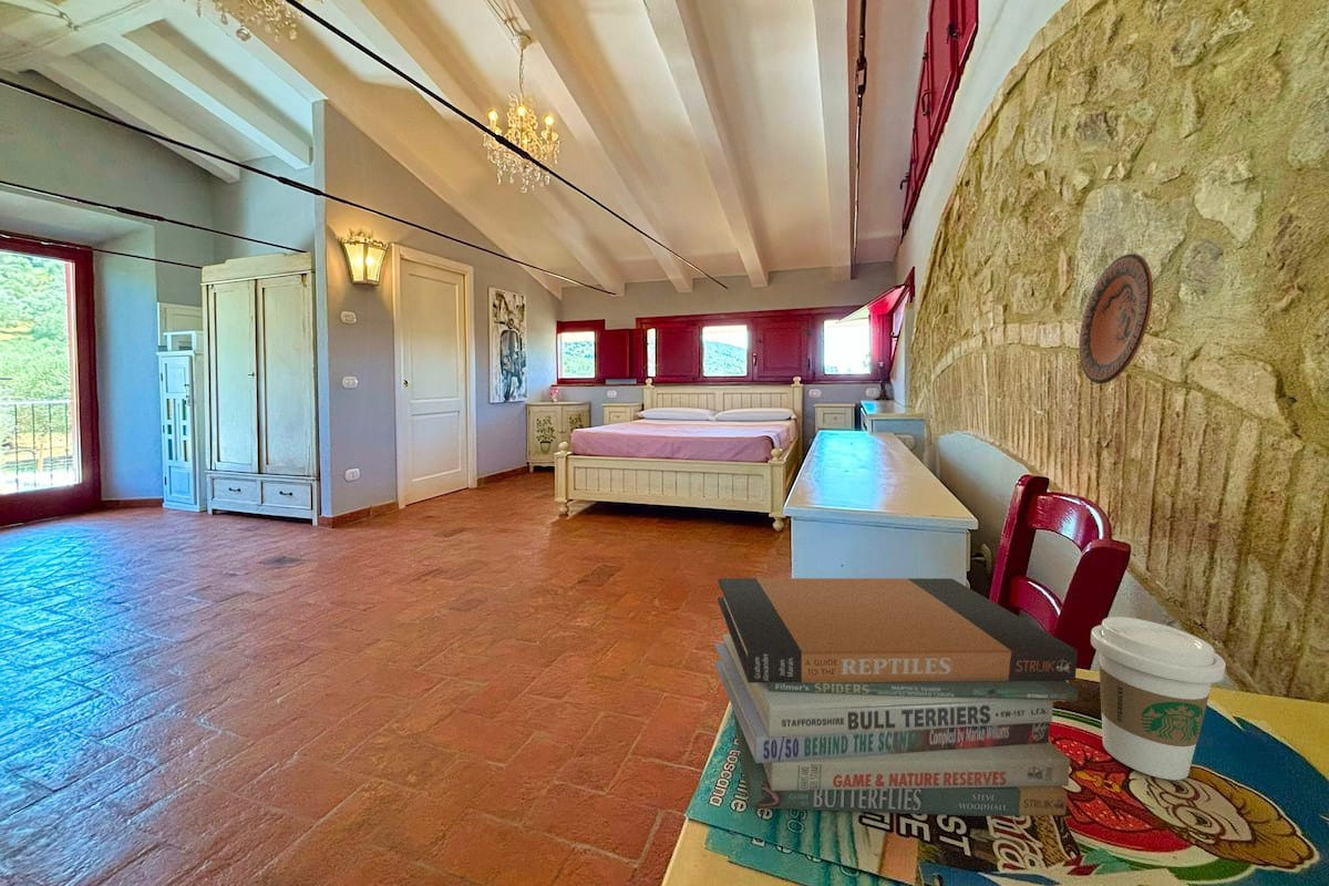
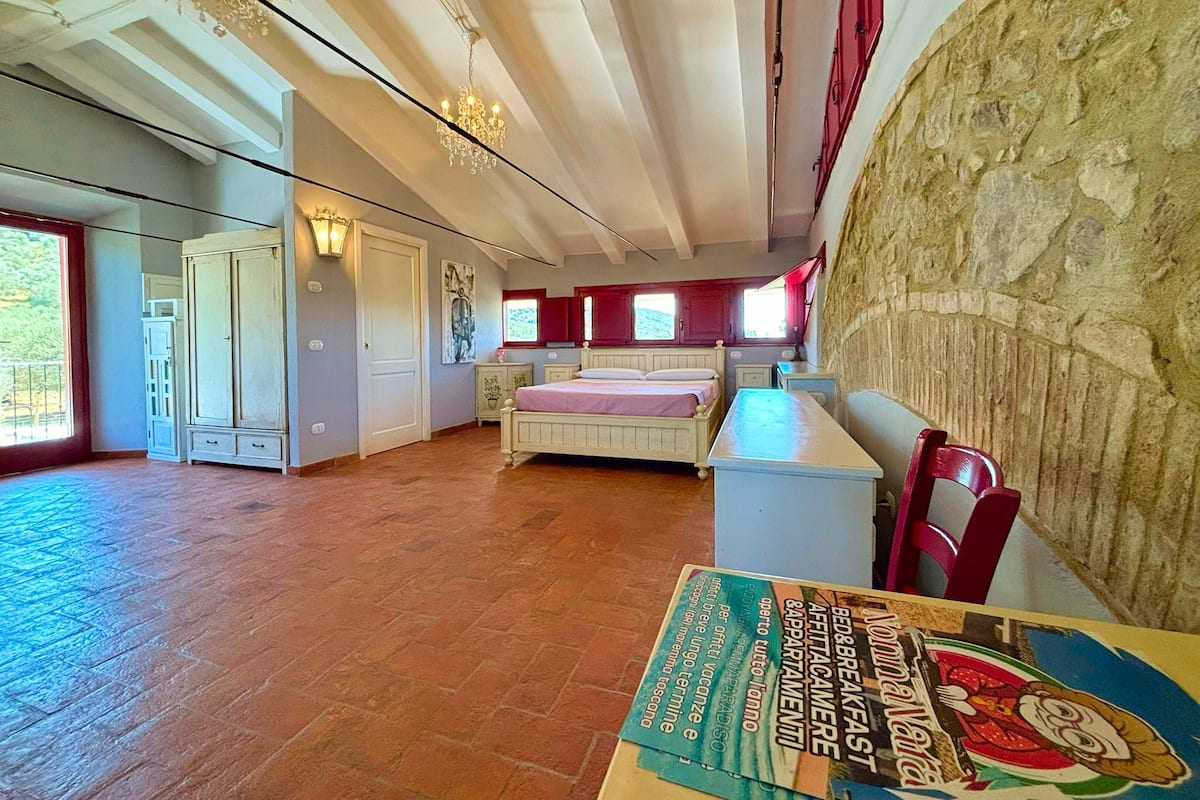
- book stack [713,577,1080,817]
- decorative plate [1079,253,1154,385]
- coffee cup [1090,616,1227,781]
